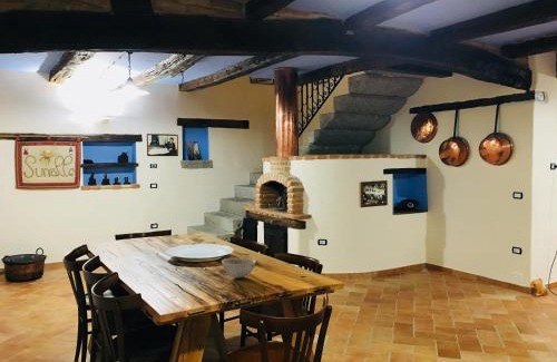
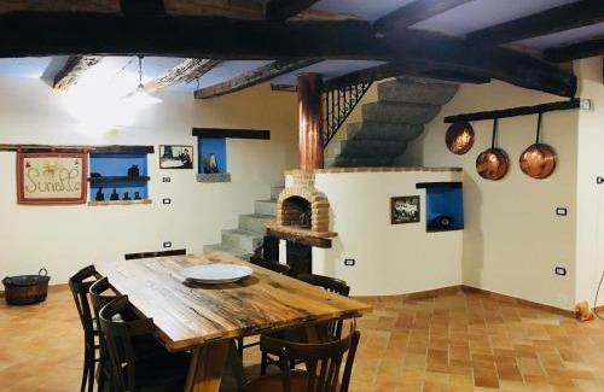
- bowl [221,257,257,280]
